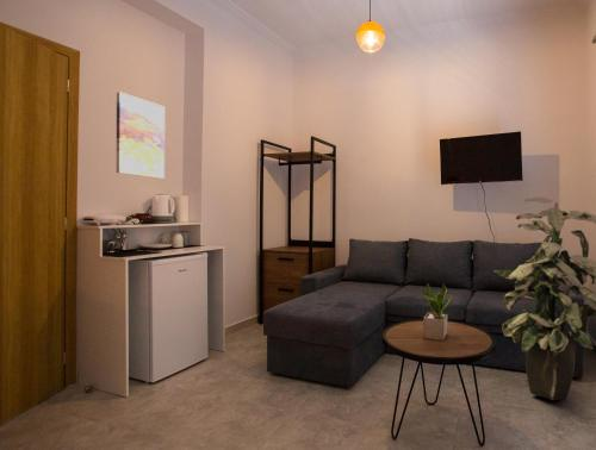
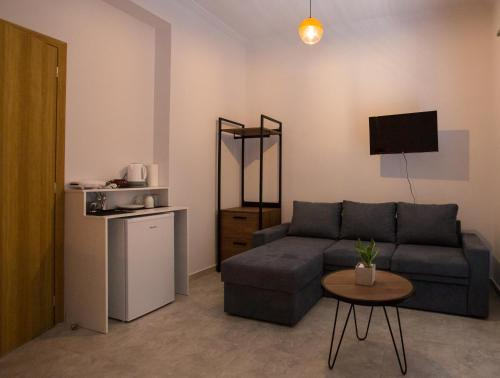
- wall art [116,92,166,180]
- indoor plant [492,196,596,401]
